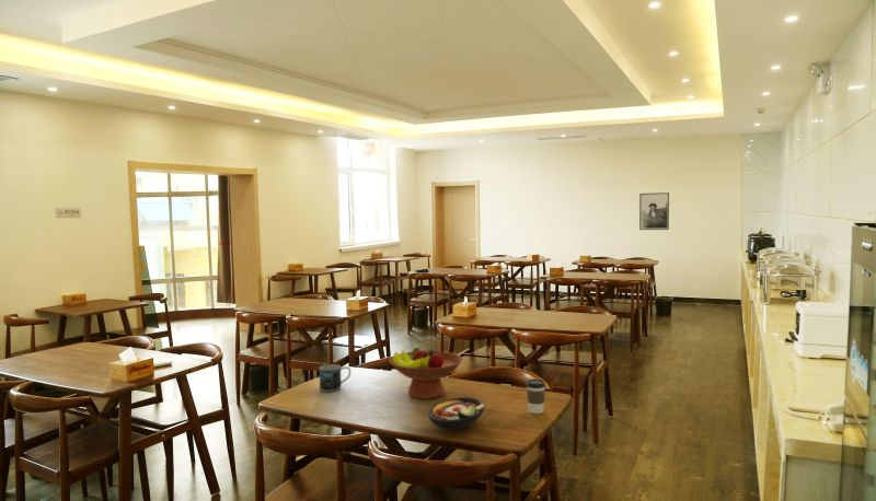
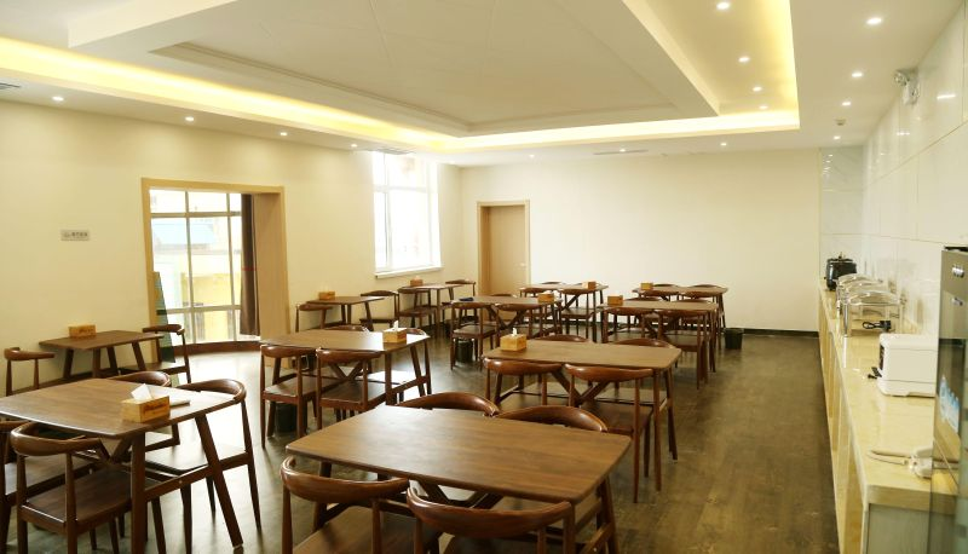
- fruit bowl [388,347,464,399]
- coffee cup [526,378,546,415]
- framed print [638,191,670,231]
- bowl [427,396,486,431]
- mug [319,363,351,393]
